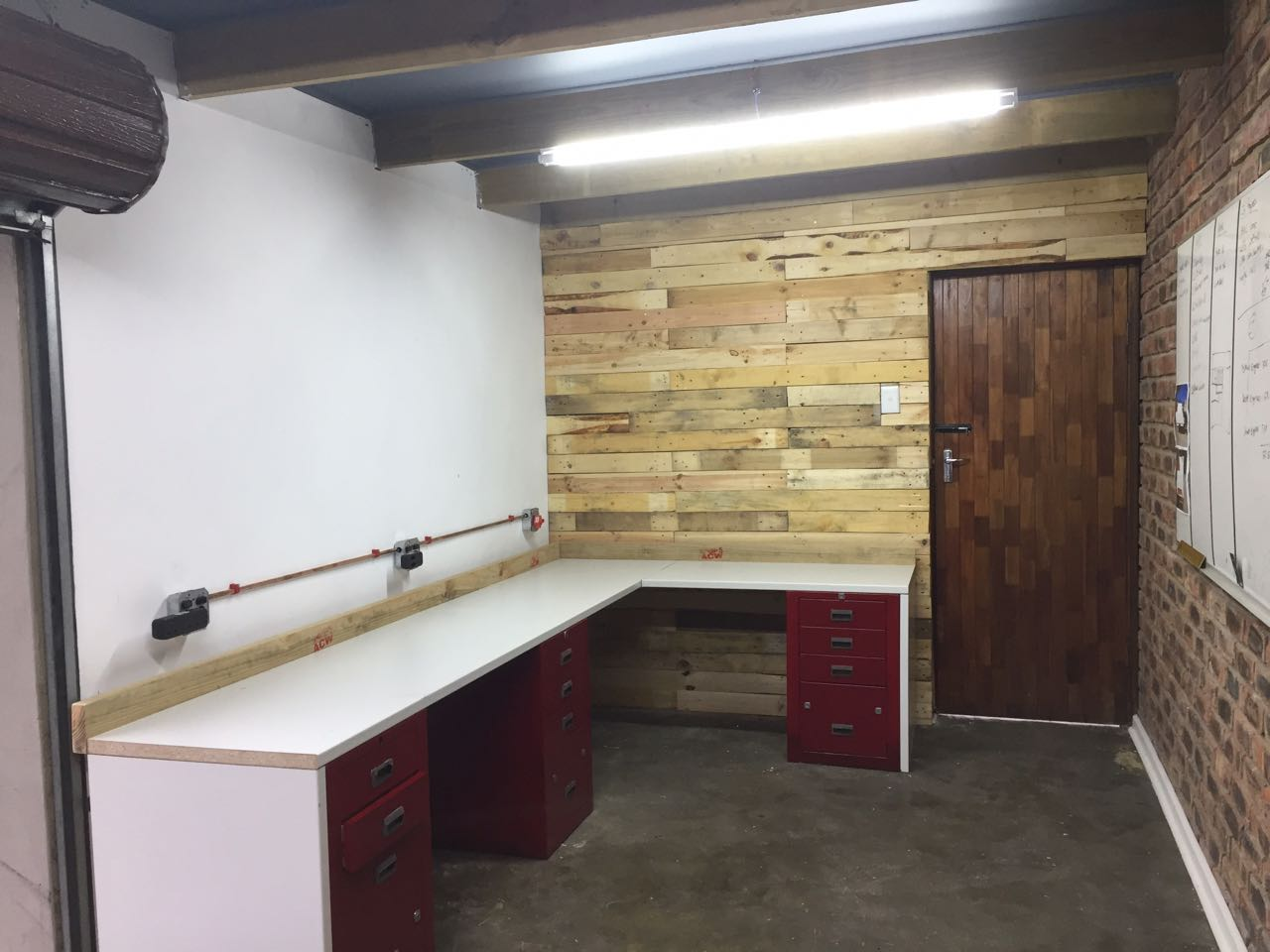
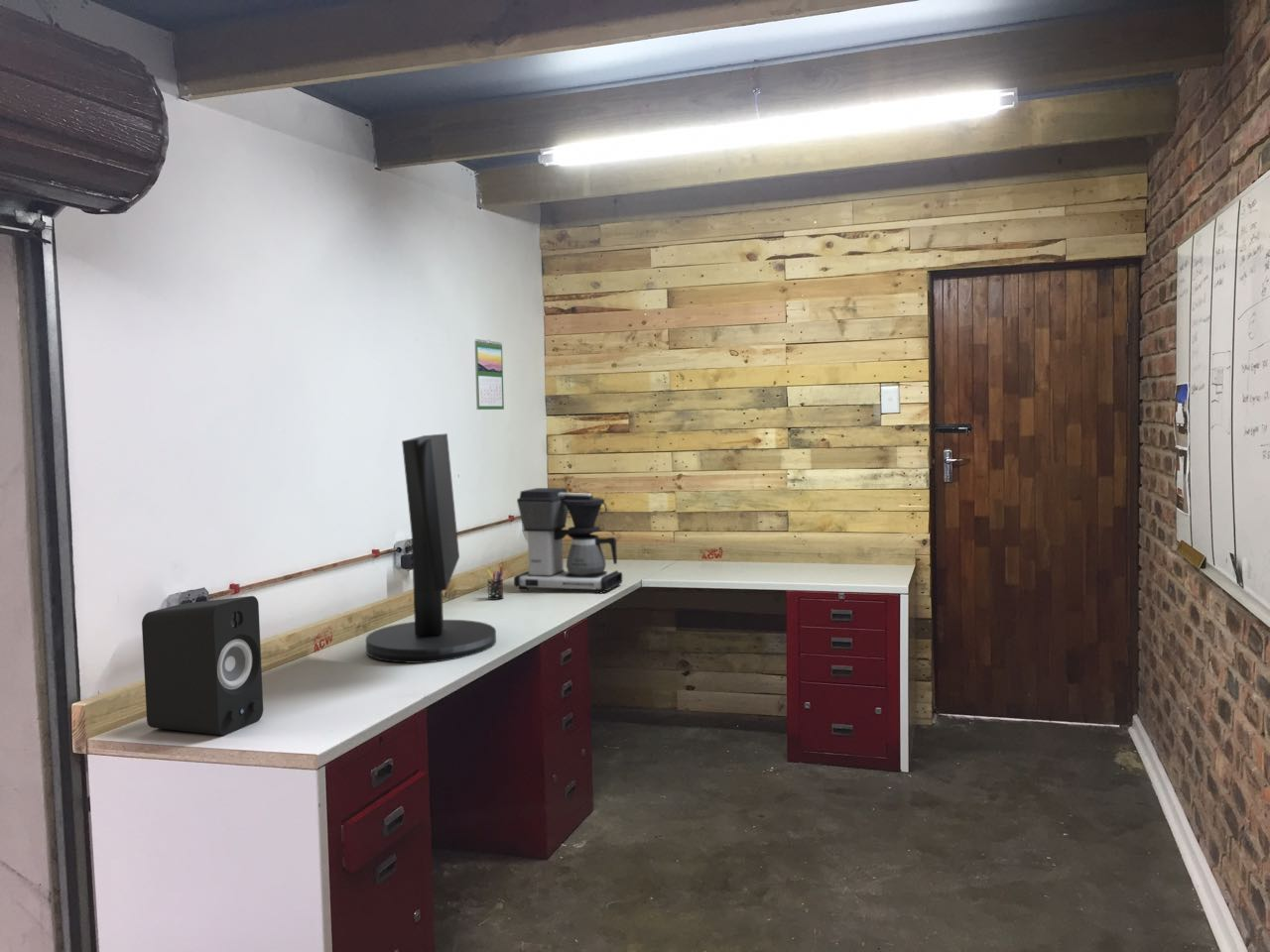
+ coffee maker [513,487,623,594]
+ calendar [473,338,505,411]
+ speaker [141,595,264,737]
+ pen holder [486,566,504,601]
+ monitor [365,432,497,664]
